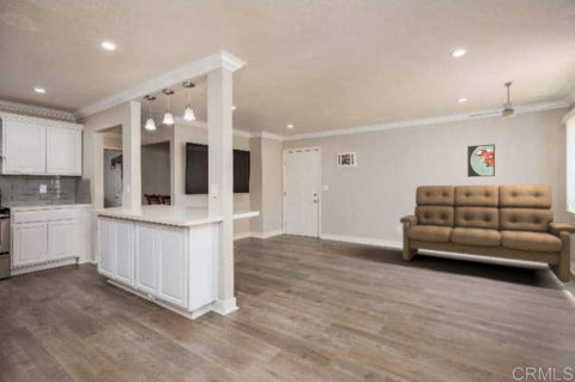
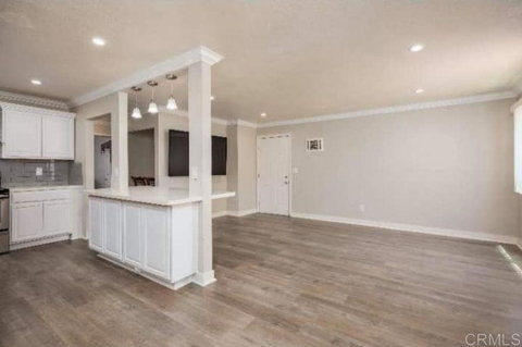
- ceiling fan [468,80,555,119]
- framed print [466,144,496,178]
- sofa [399,183,575,284]
